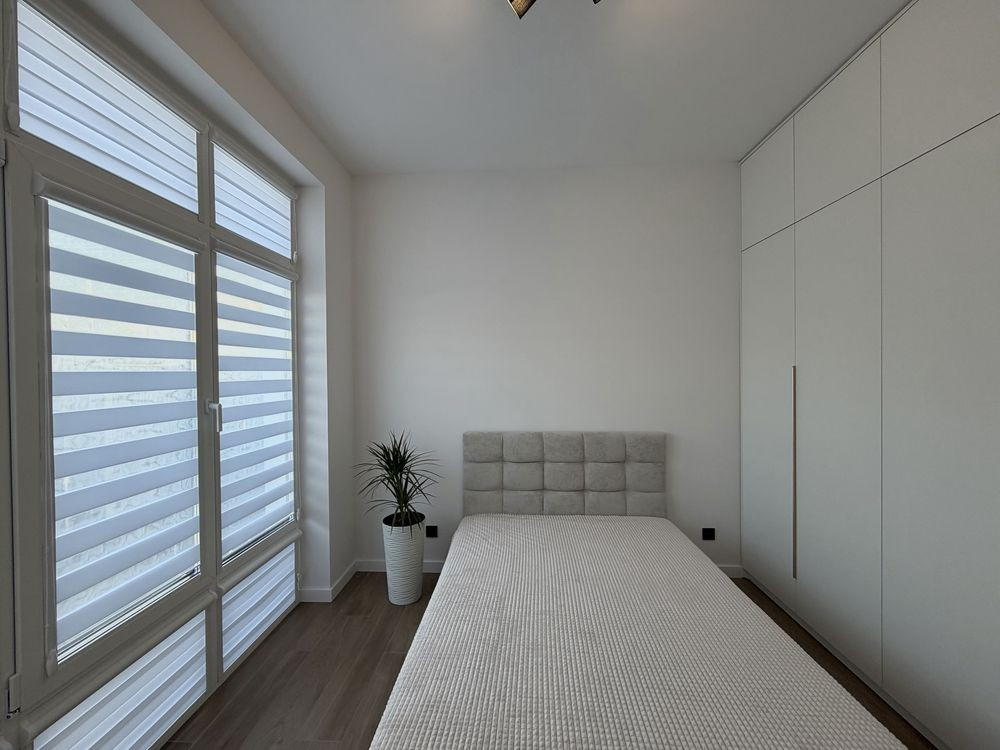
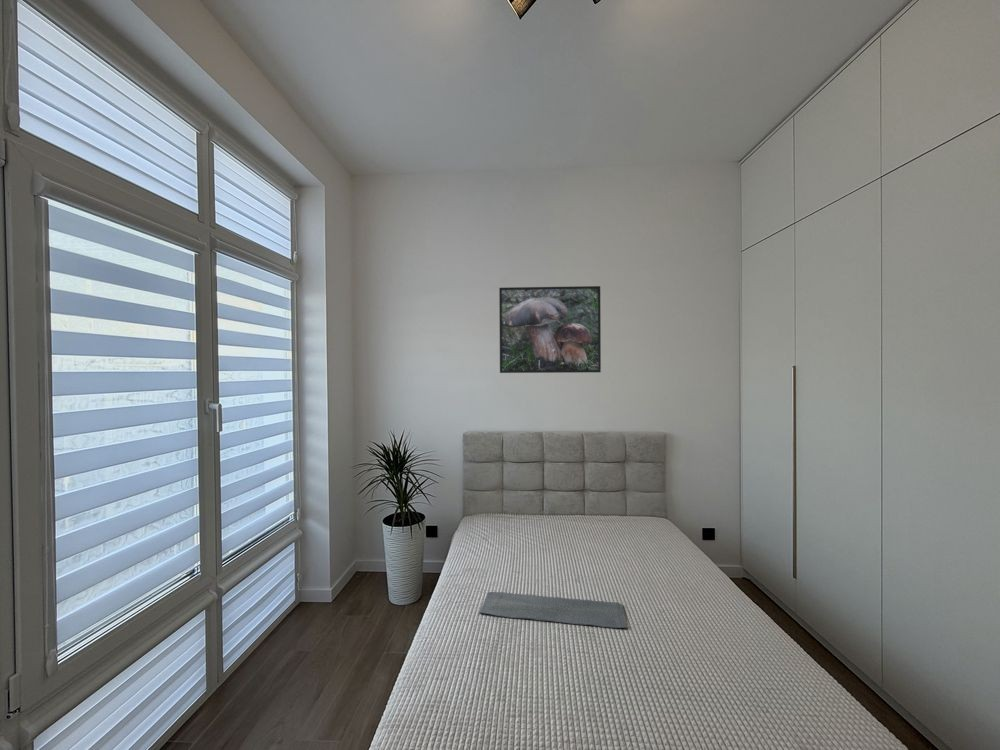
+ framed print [498,285,602,374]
+ bath mat [478,591,628,629]
